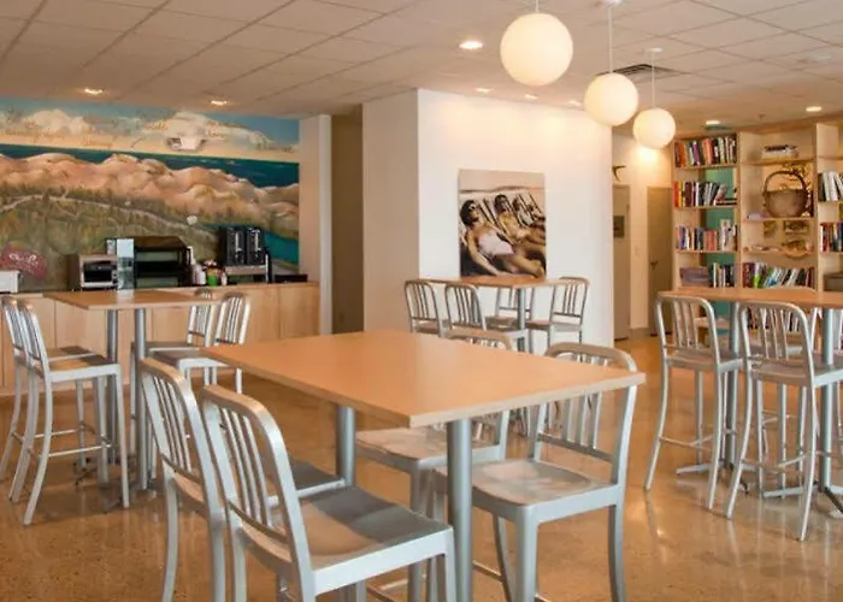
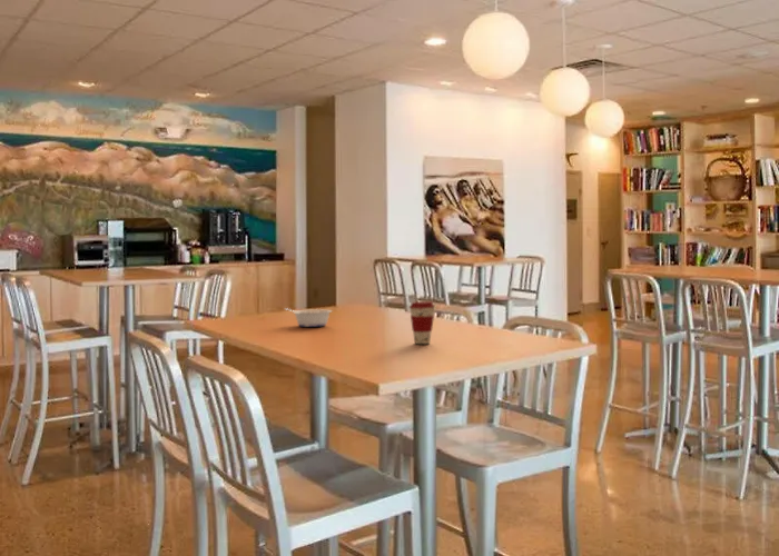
+ legume [284,307,334,328]
+ coffee cup [408,300,436,345]
